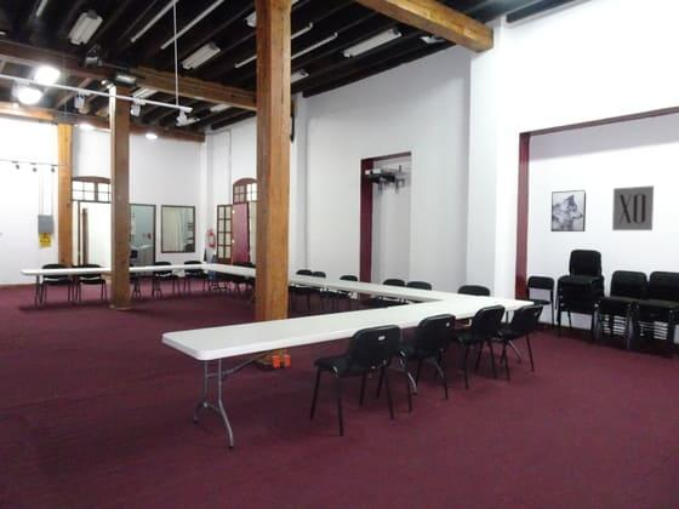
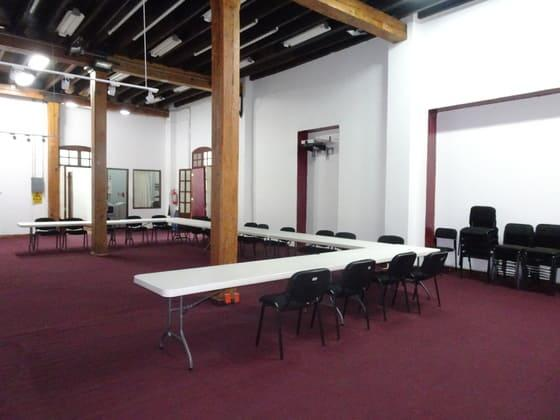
- wall art [611,184,655,231]
- wall art [550,189,587,233]
